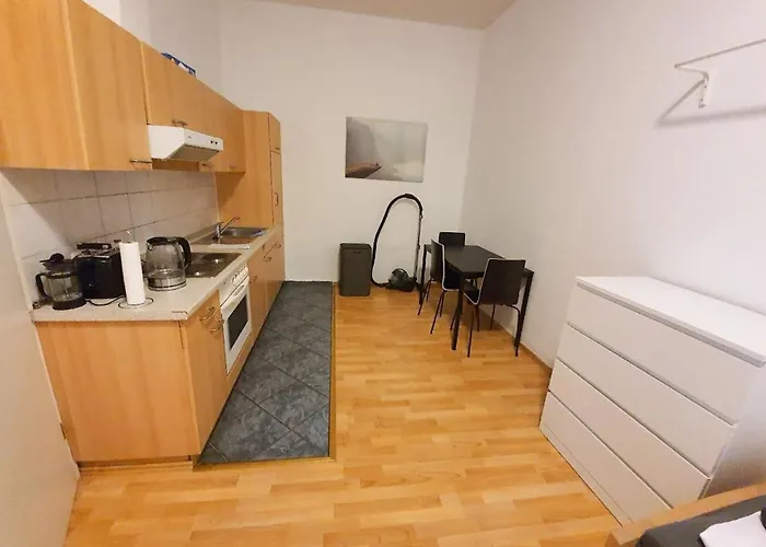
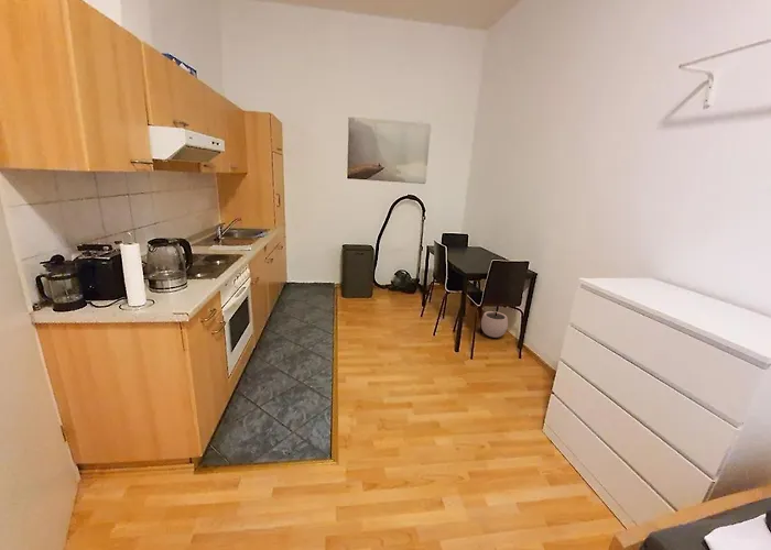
+ plant pot [480,306,509,339]
